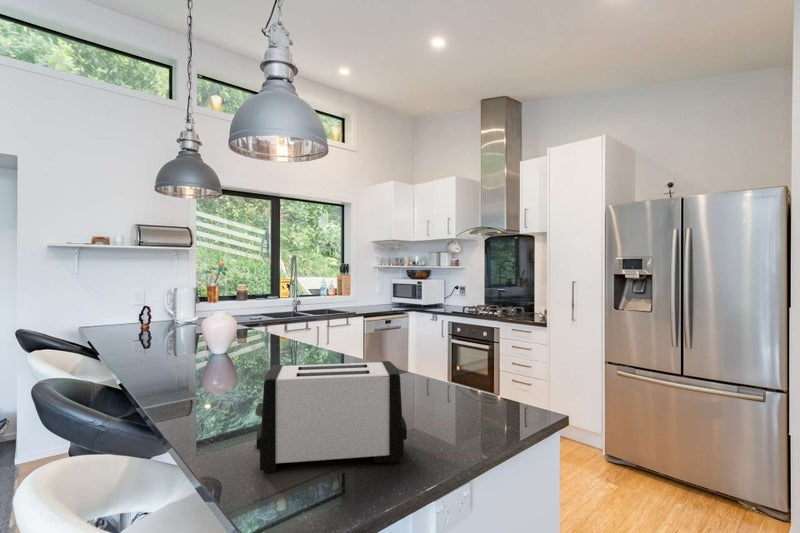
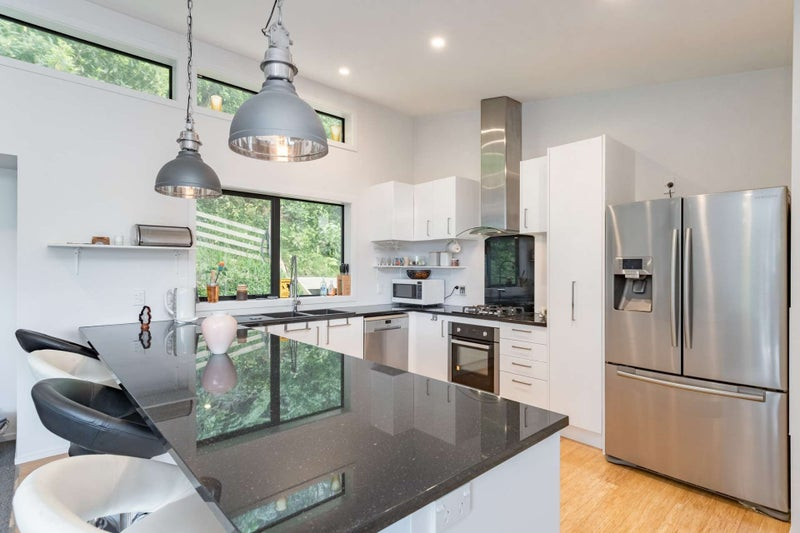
- toaster [253,360,408,474]
